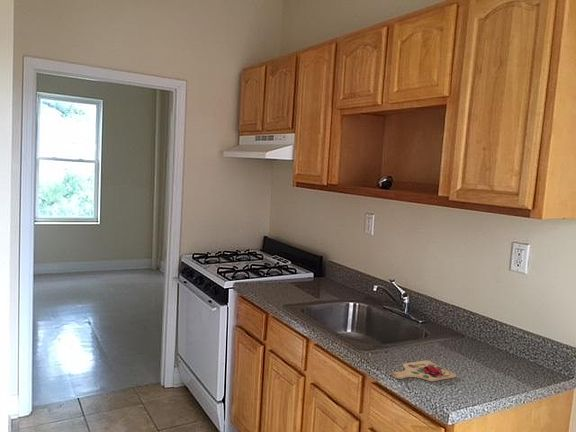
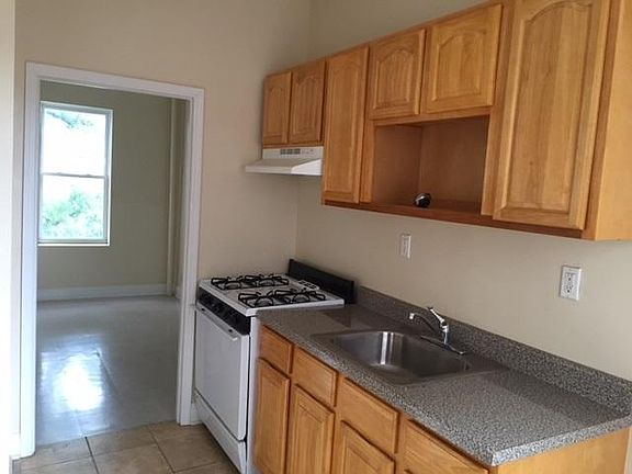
- cutting board [392,359,457,382]
